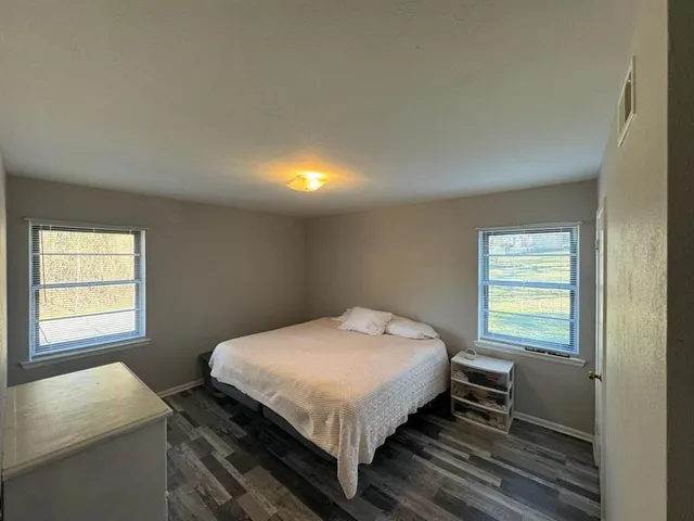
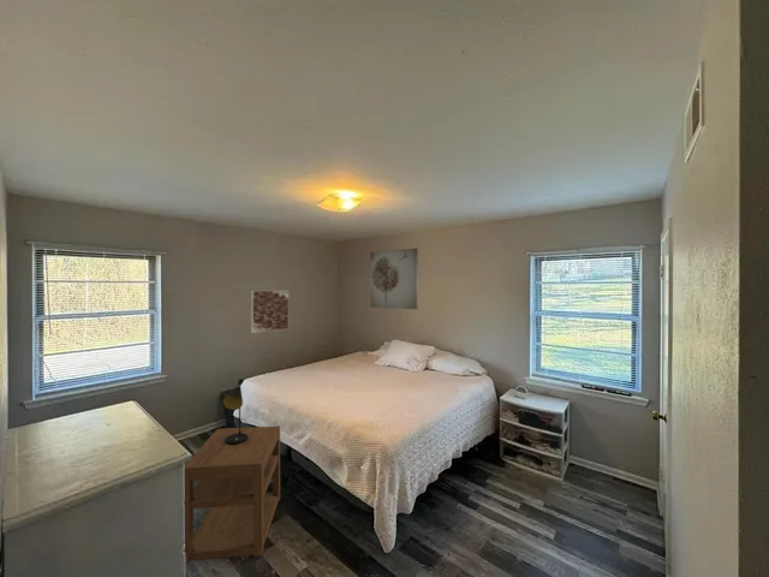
+ table lamp [221,377,248,445]
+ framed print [250,290,290,334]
+ wall art [370,248,419,310]
+ nightstand [184,424,281,564]
